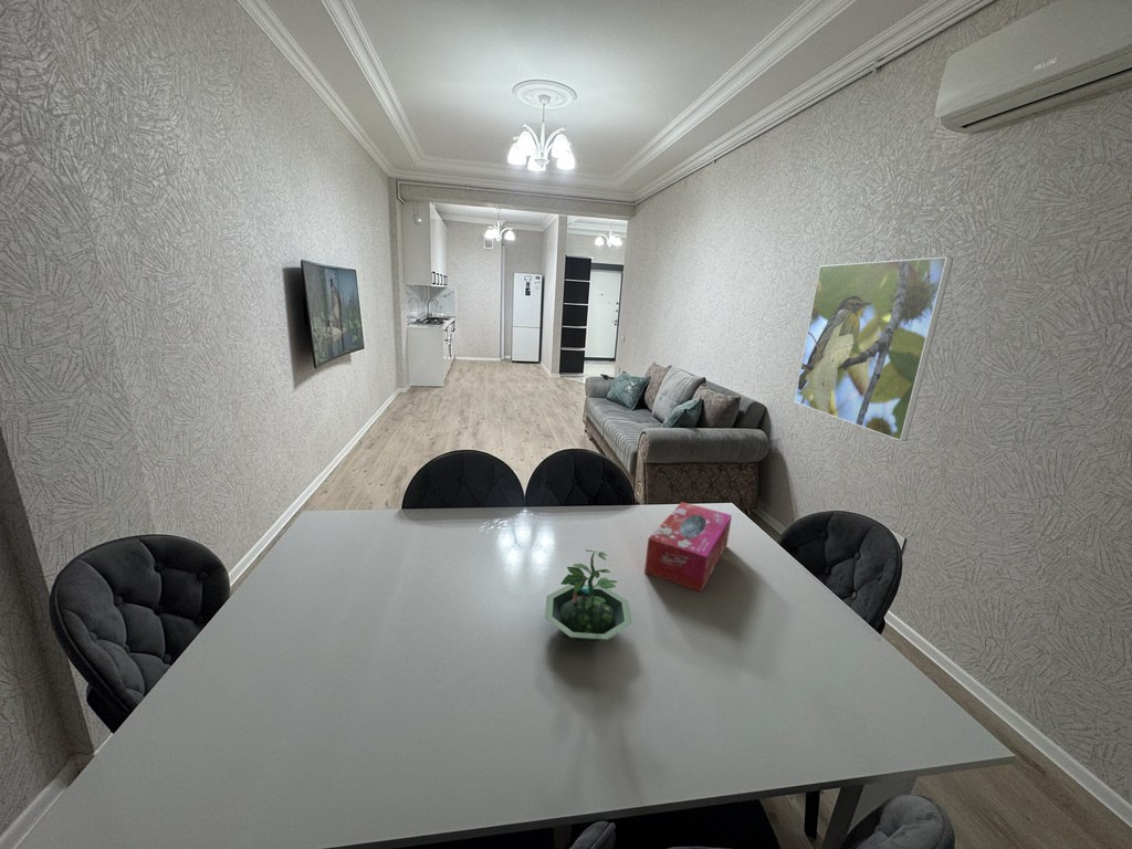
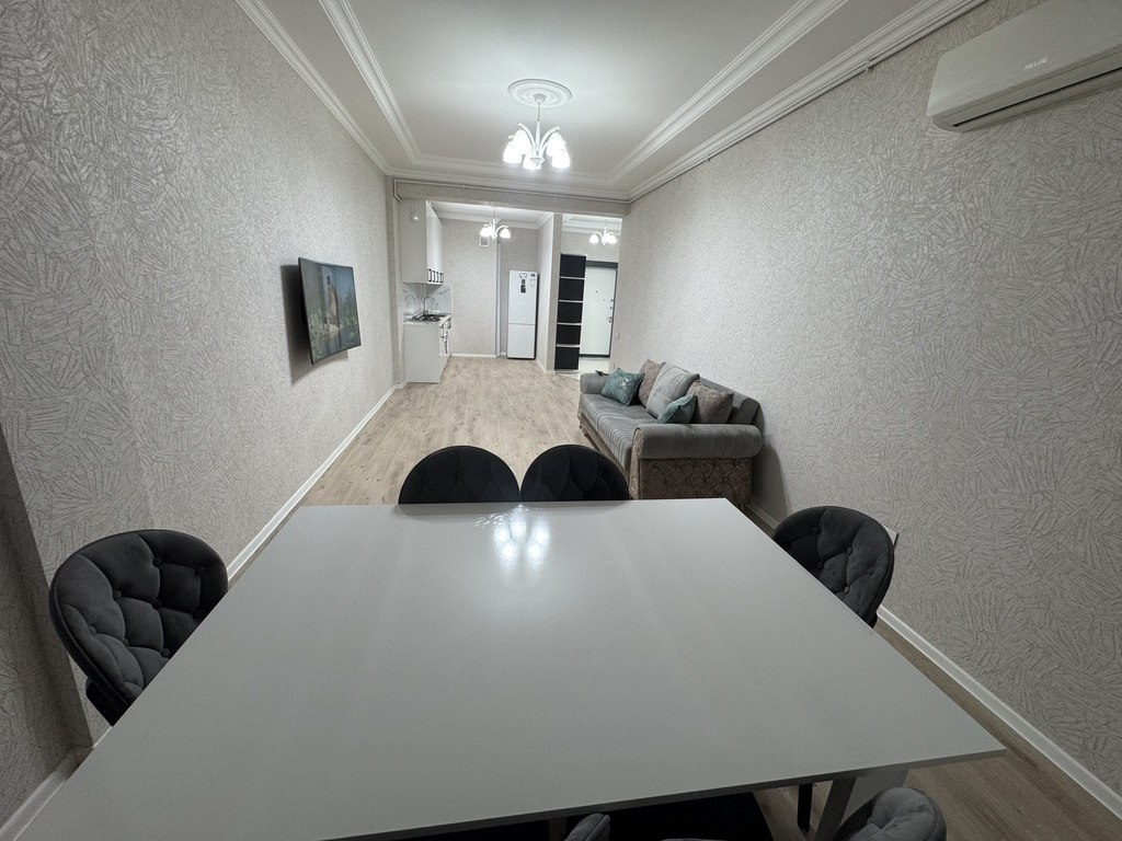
- tissue box [643,501,733,593]
- terrarium [544,549,633,643]
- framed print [793,255,955,442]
